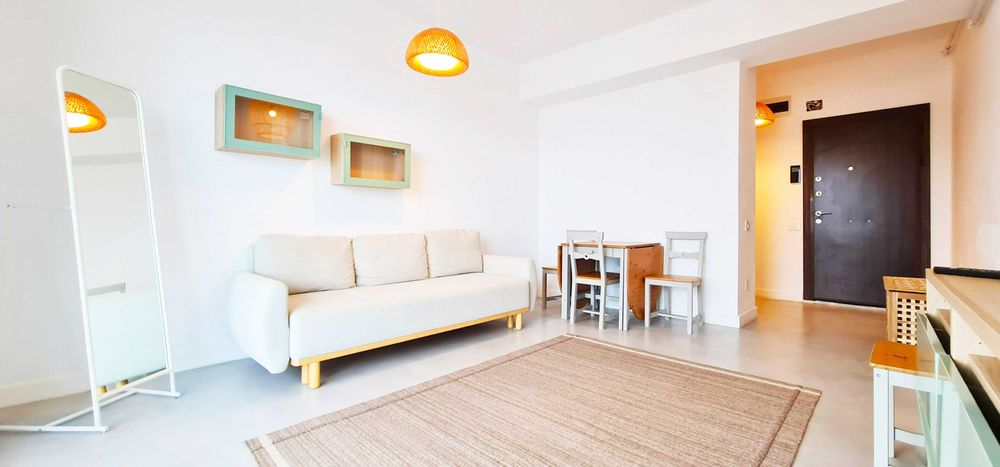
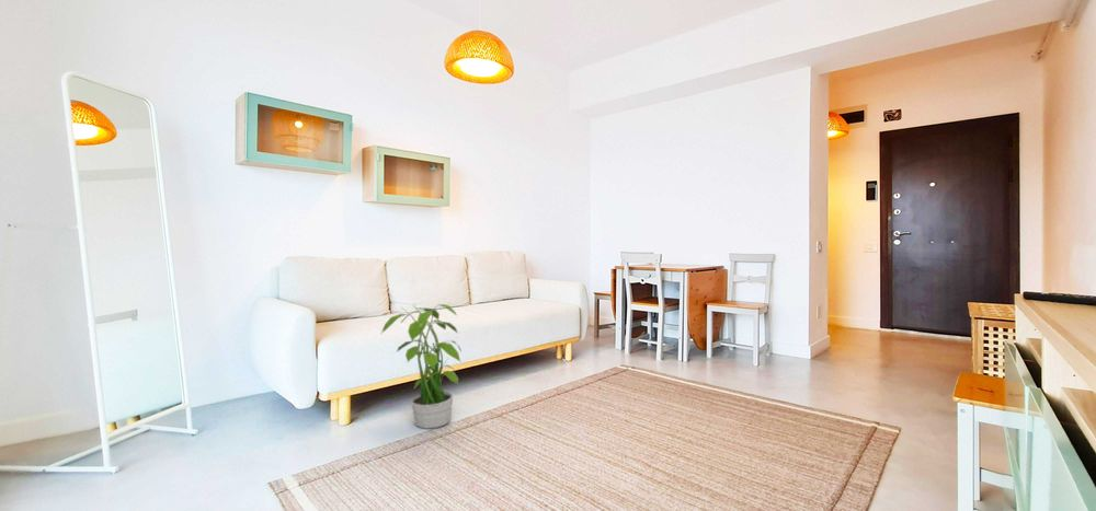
+ potted plant [379,302,463,430]
